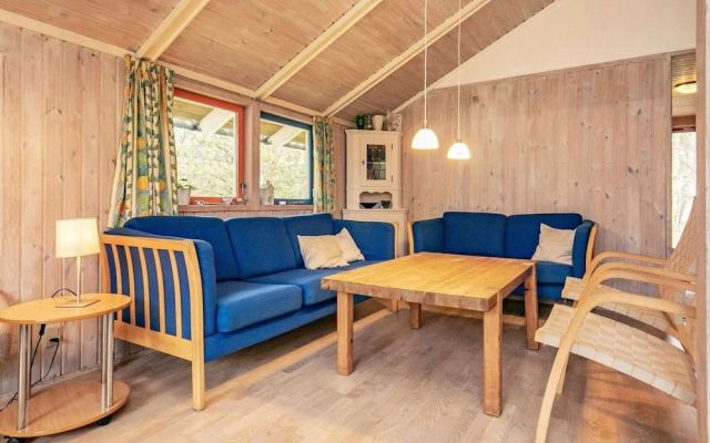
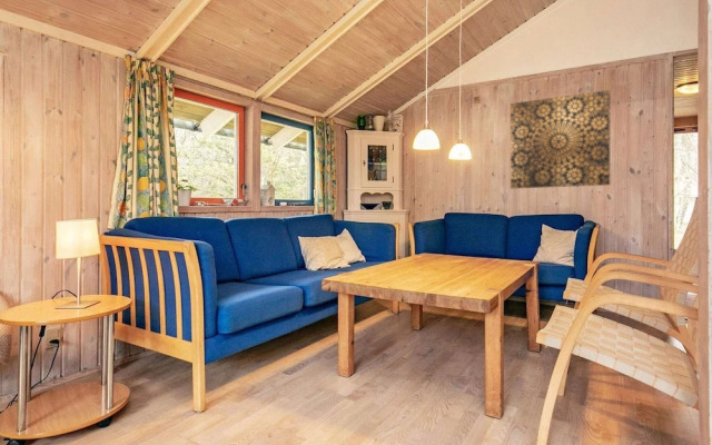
+ wall art [510,89,611,190]
